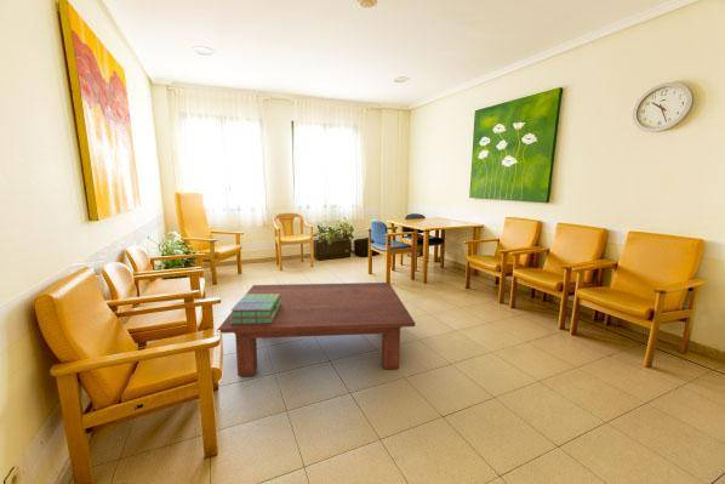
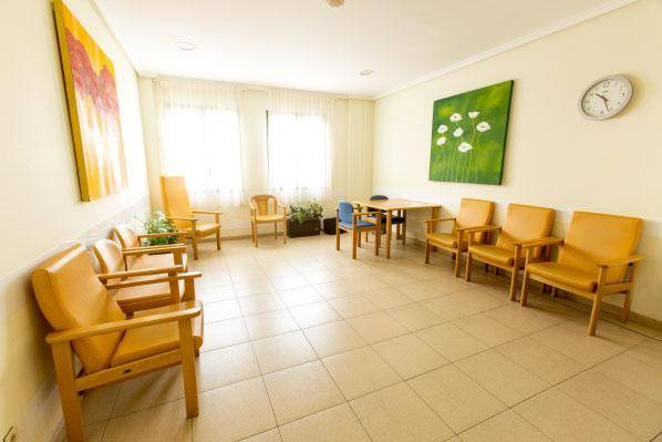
- stack of books [230,294,281,324]
- coffee table [217,281,416,377]
